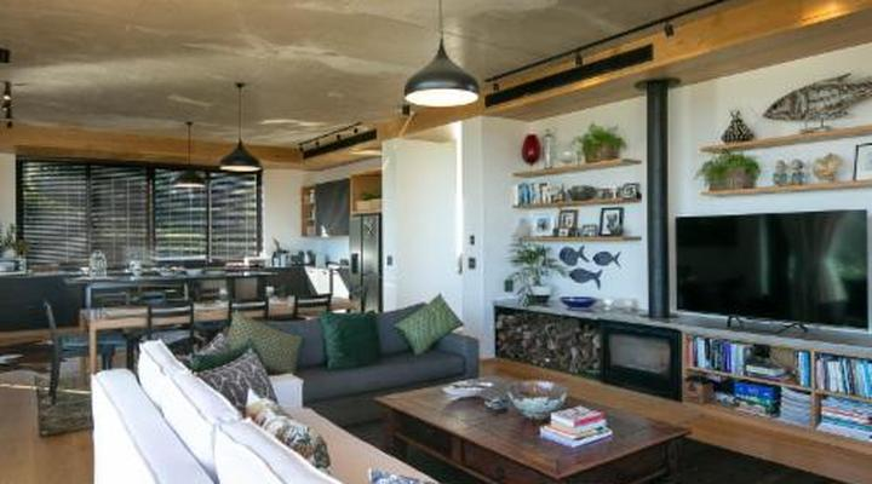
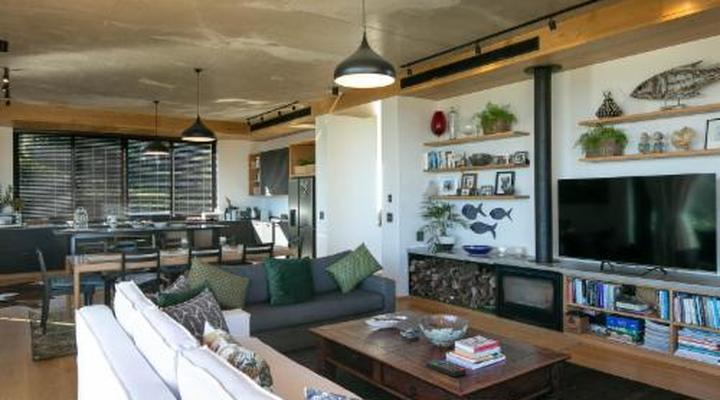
+ remote control [425,358,467,378]
